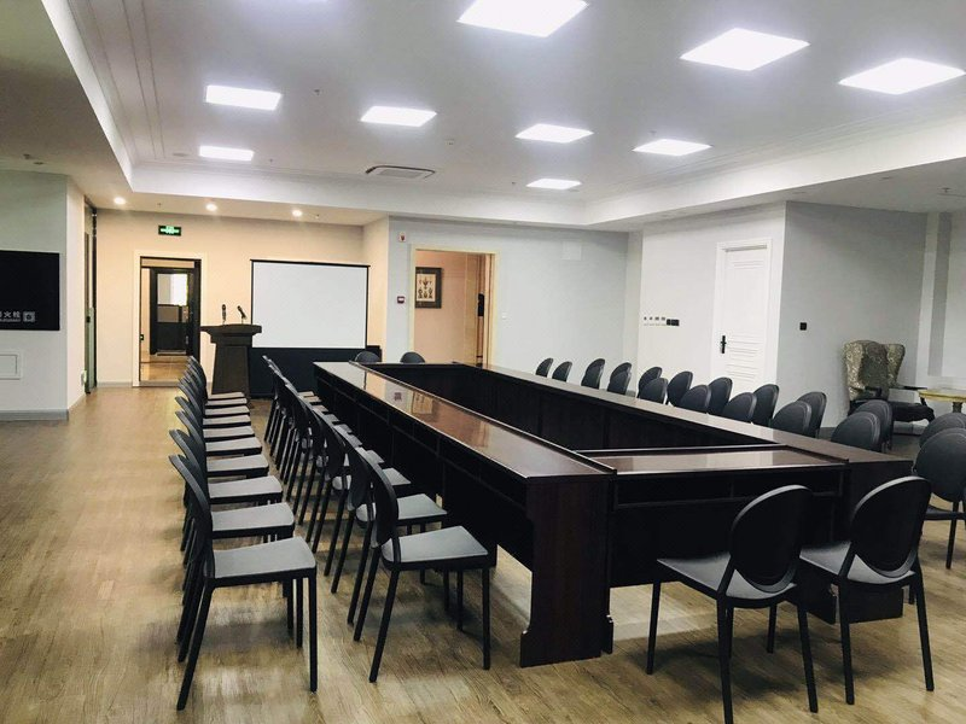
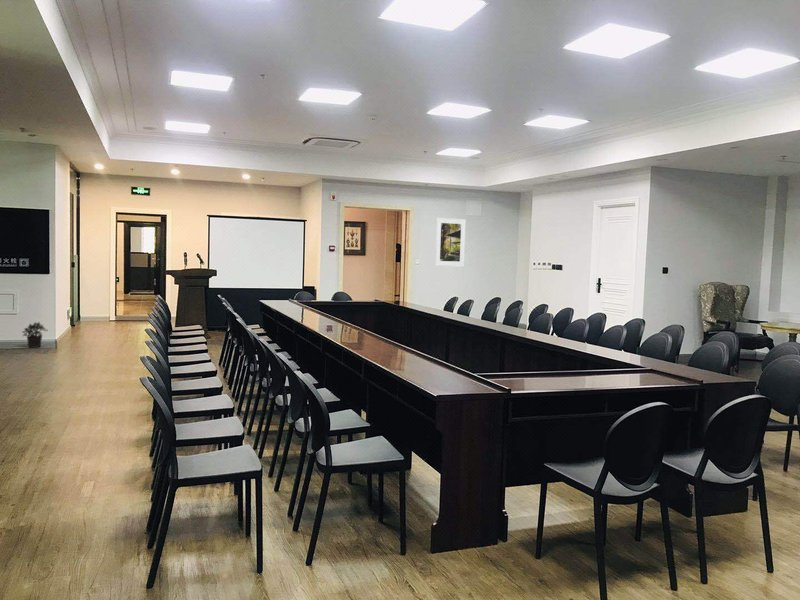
+ potted plant [21,321,49,349]
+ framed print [434,217,467,267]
